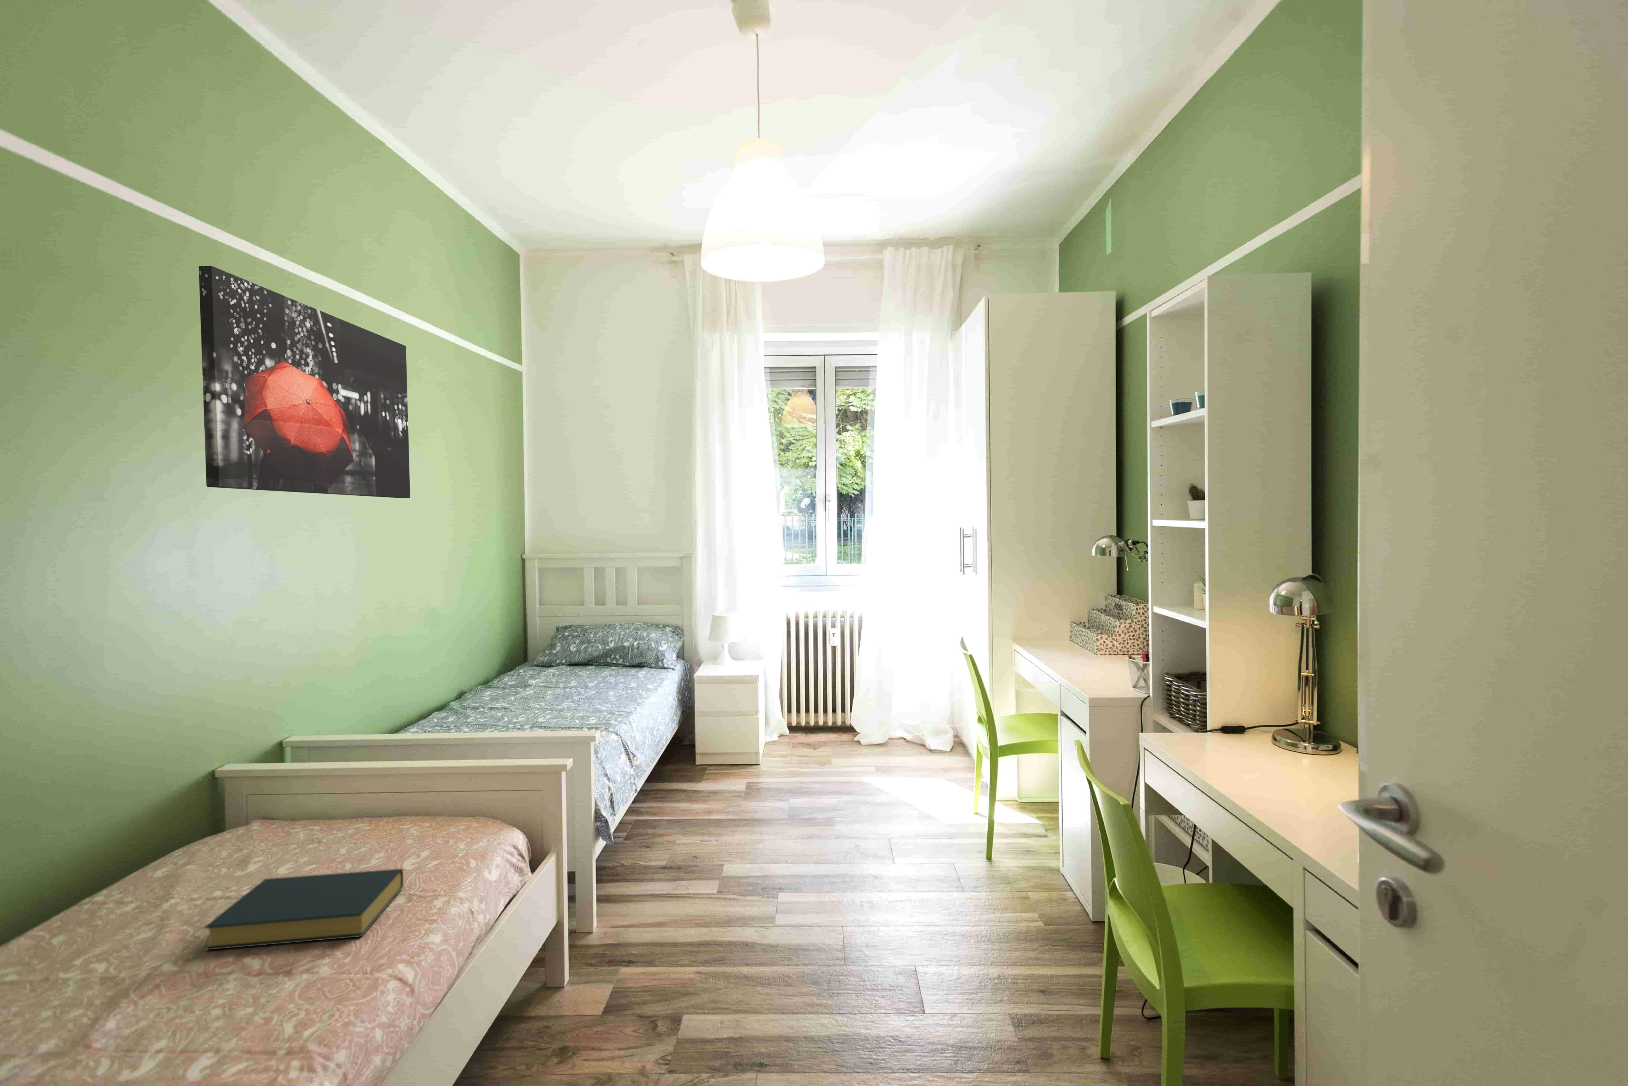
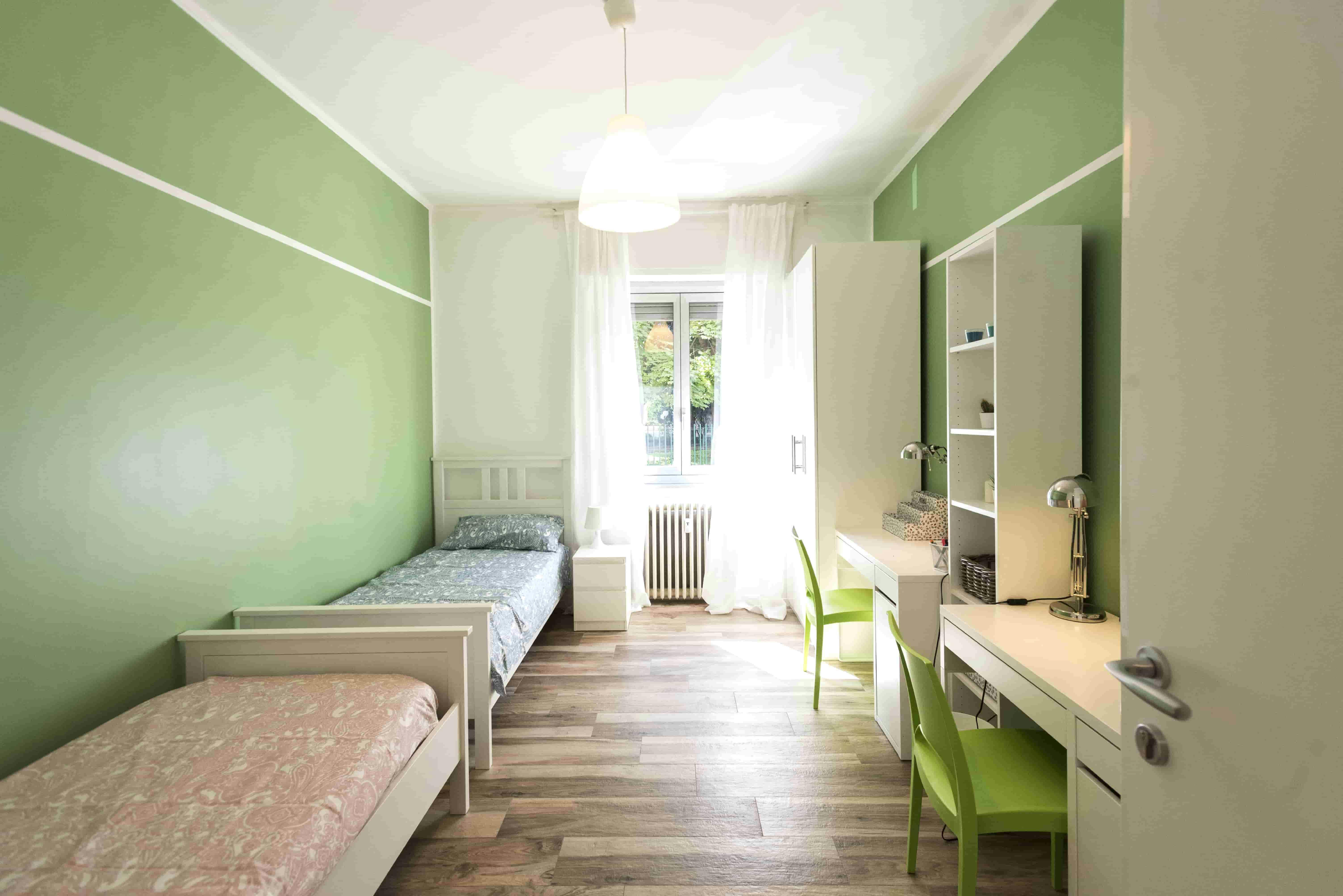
- wall art [199,265,411,498]
- hardback book [204,868,404,950]
